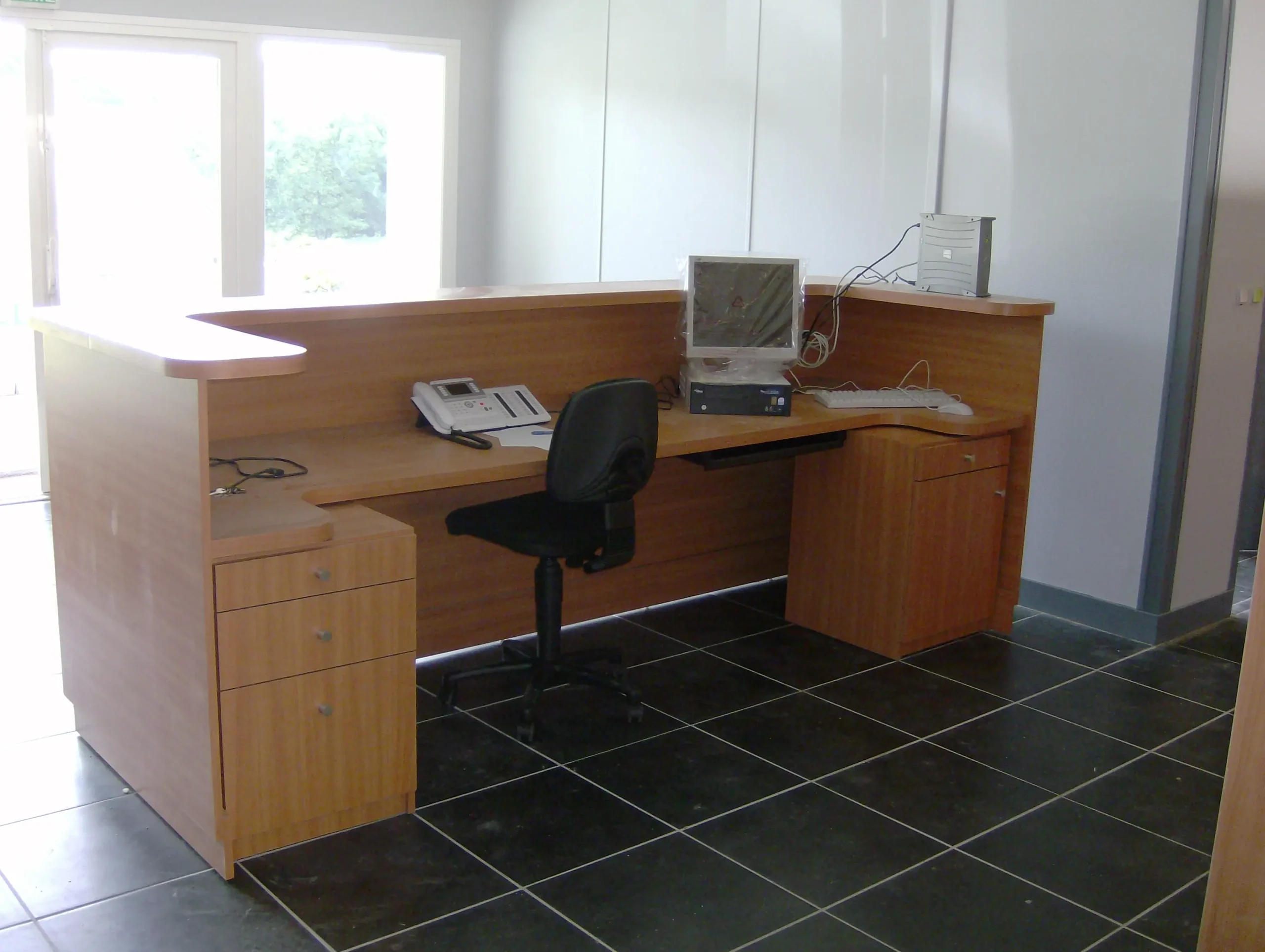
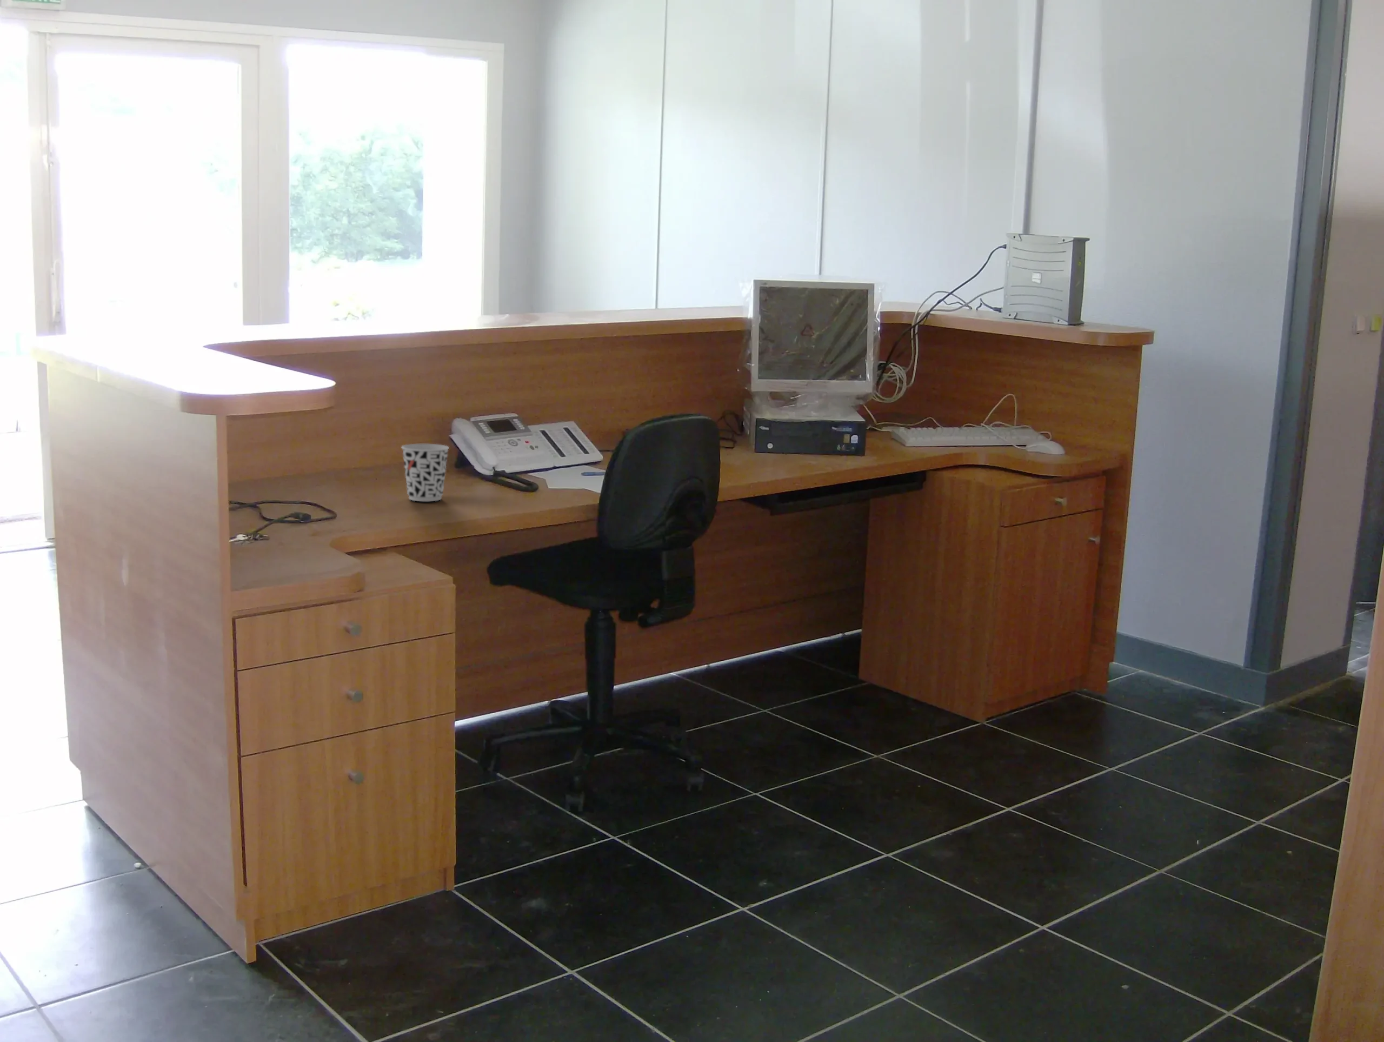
+ cup [402,443,450,501]
